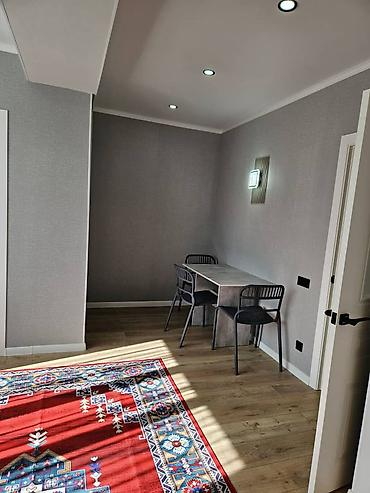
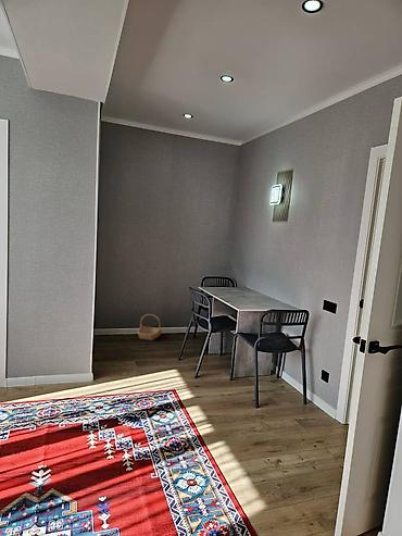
+ basket [137,313,163,341]
